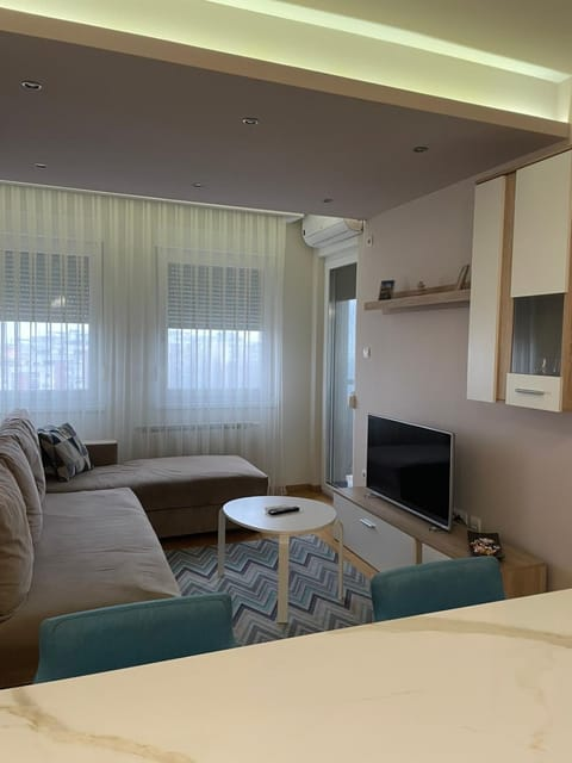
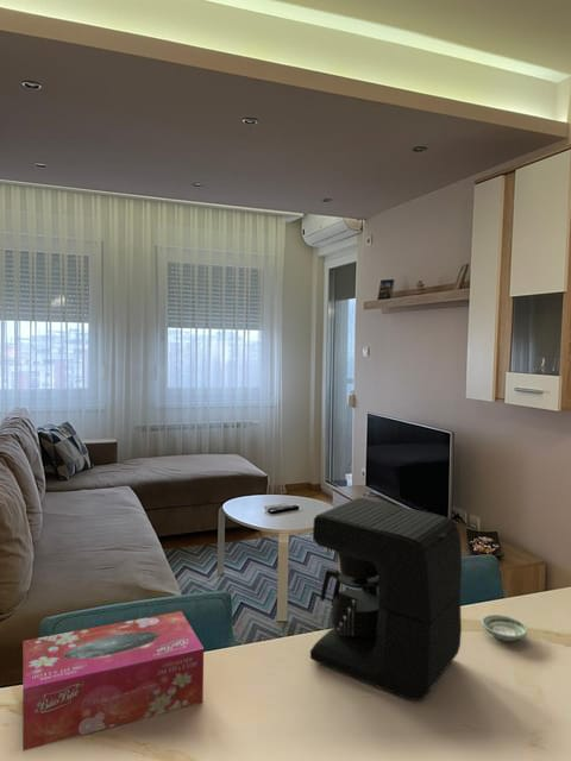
+ coffee maker [309,497,463,702]
+ tissue box [21,610,205,751]
+ saucer [481,614,529,642]
